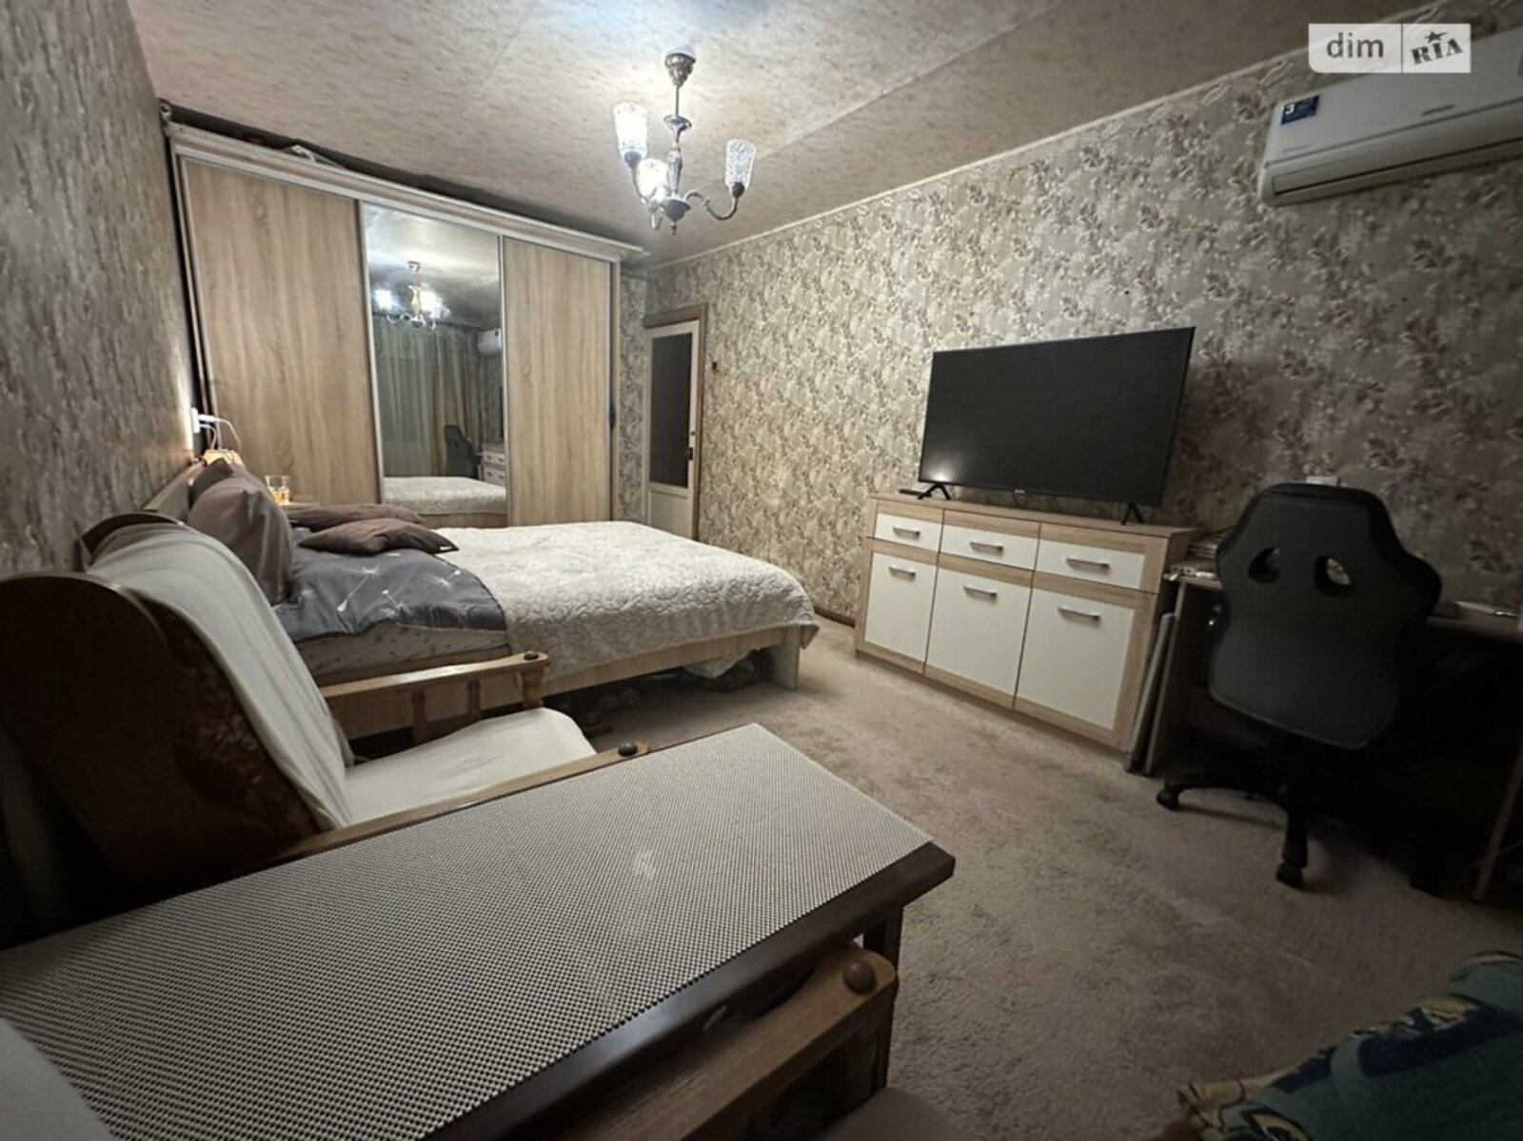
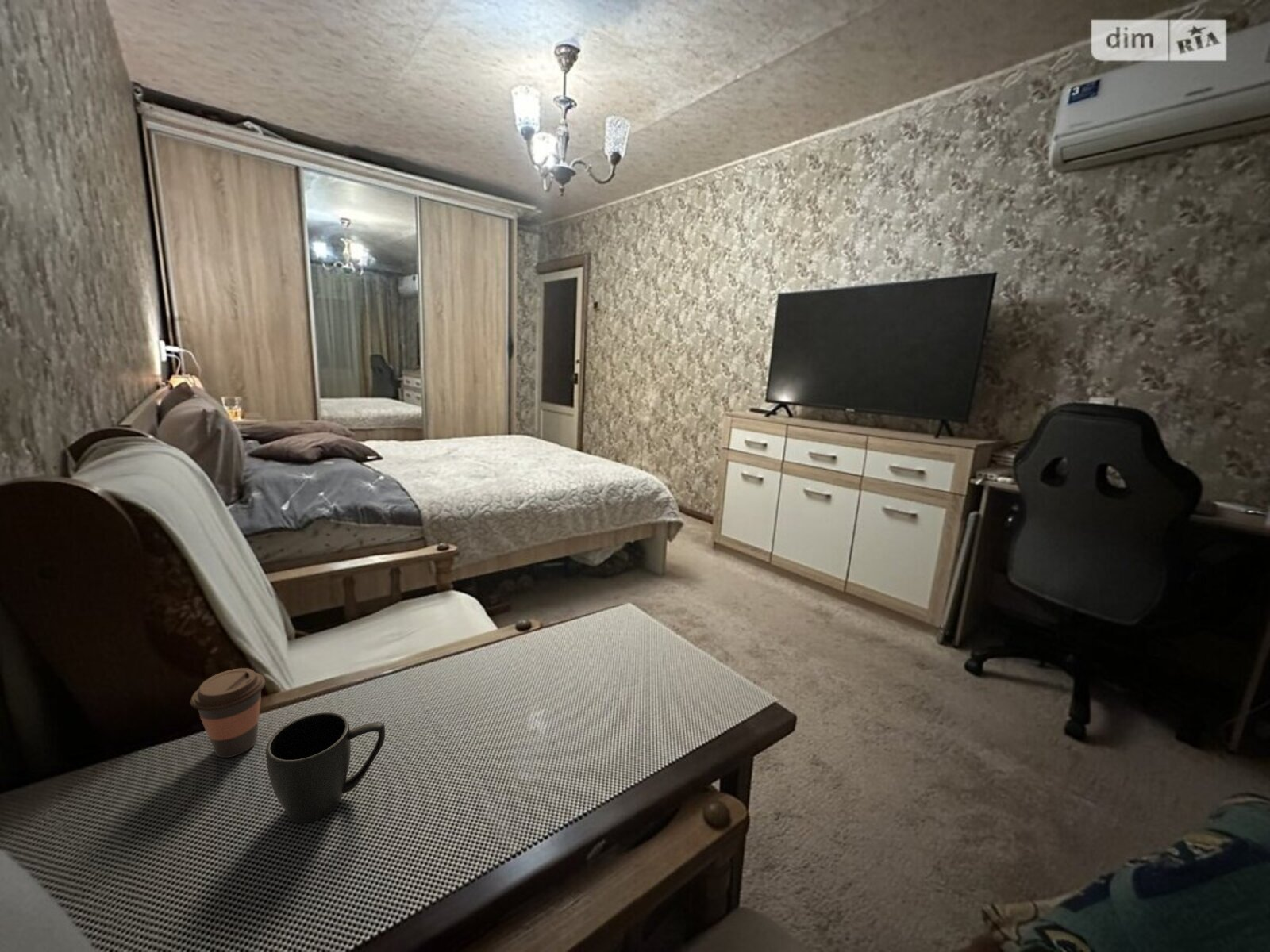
+ mug [265,712,386,823]
+ coffee cup [190,667,266,758]
